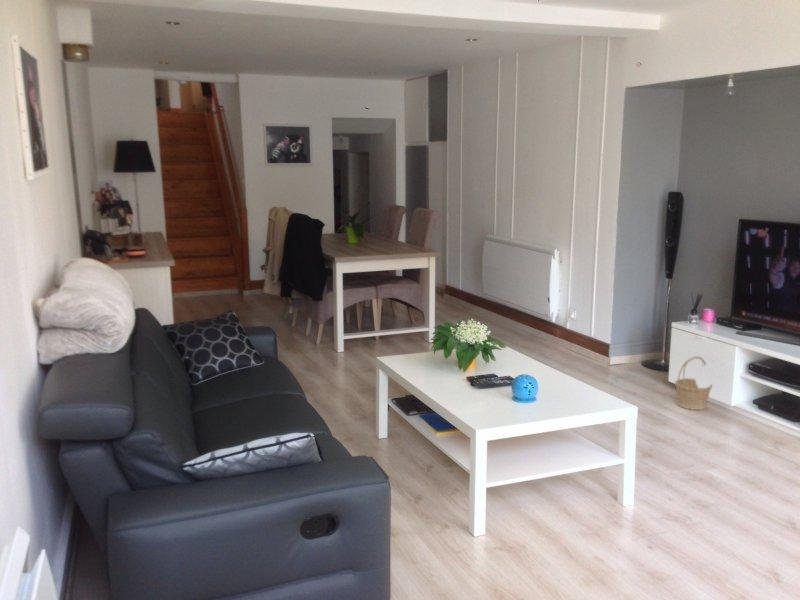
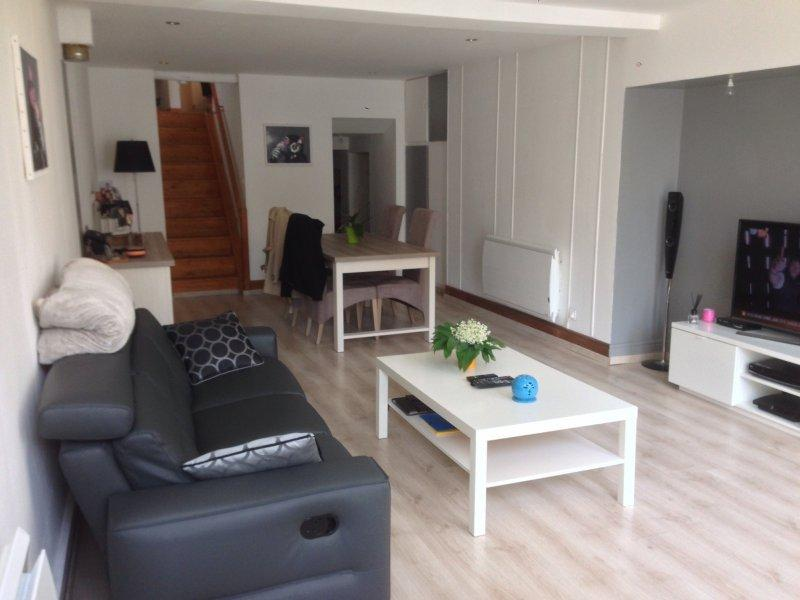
- basket [674,355,713,411]
